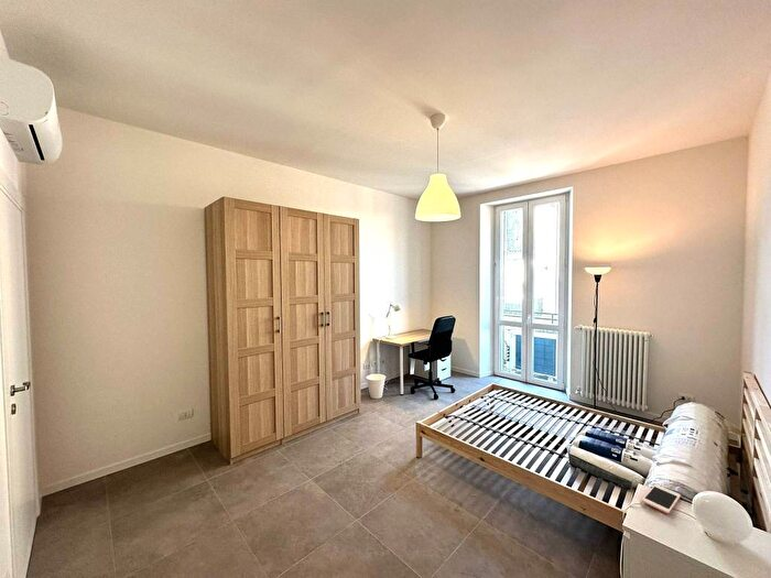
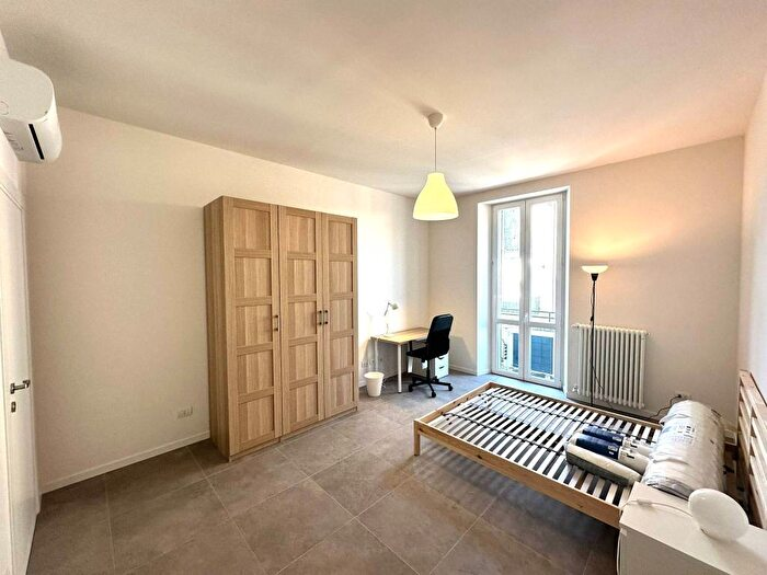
- cell phone [641,483,682,514]
